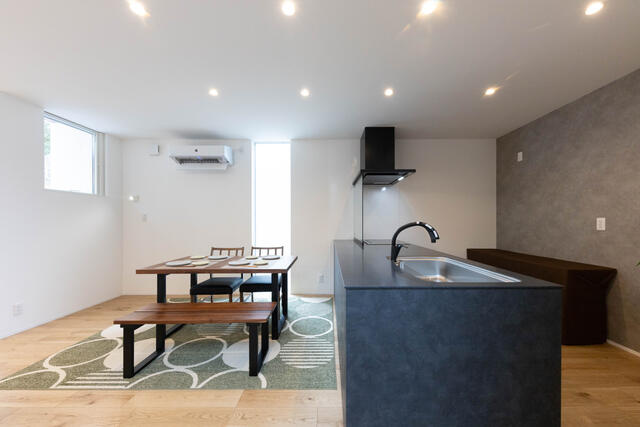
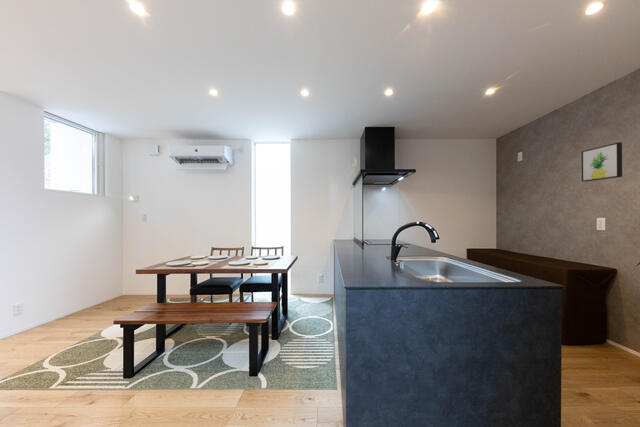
+ wall art [581,141,623,183]
